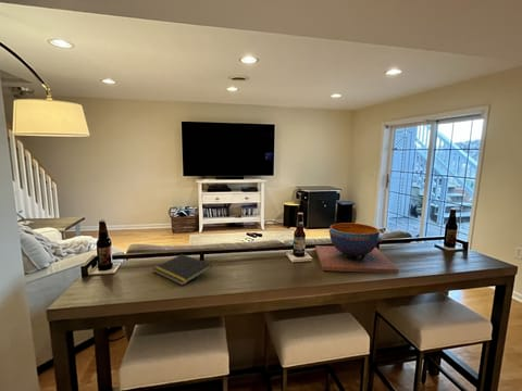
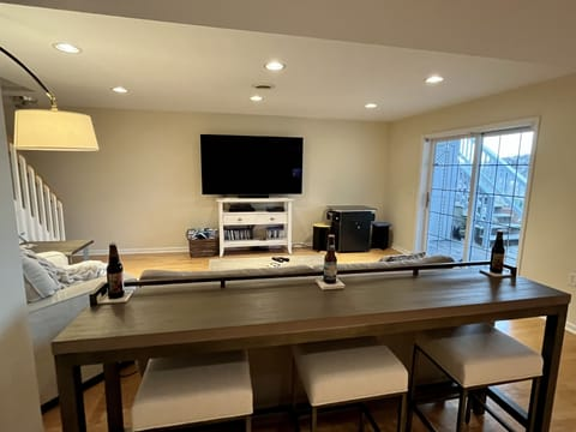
- notepad [151,253,213,287]
- decorative bowl [314,222,400,275]
